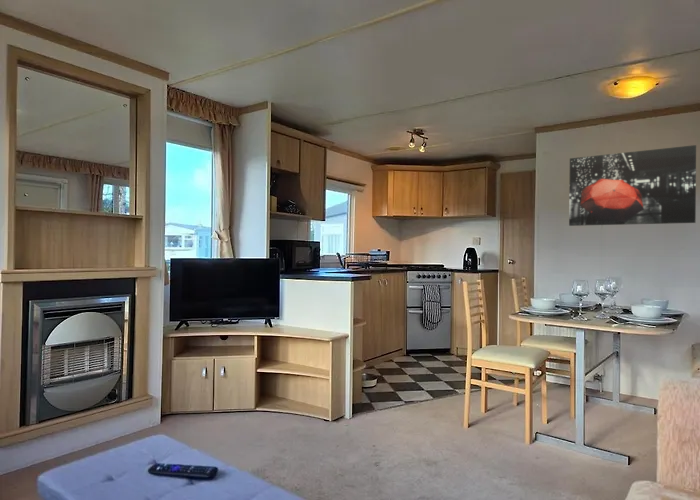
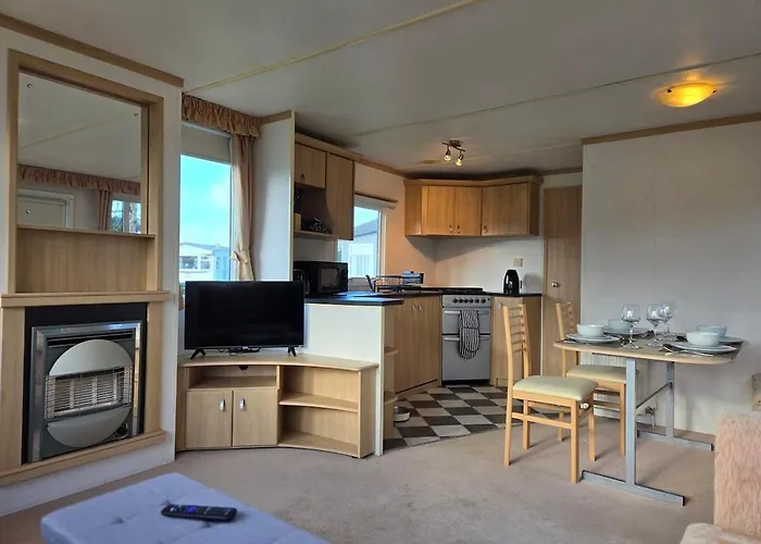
- wall art [568,144,697,227]
